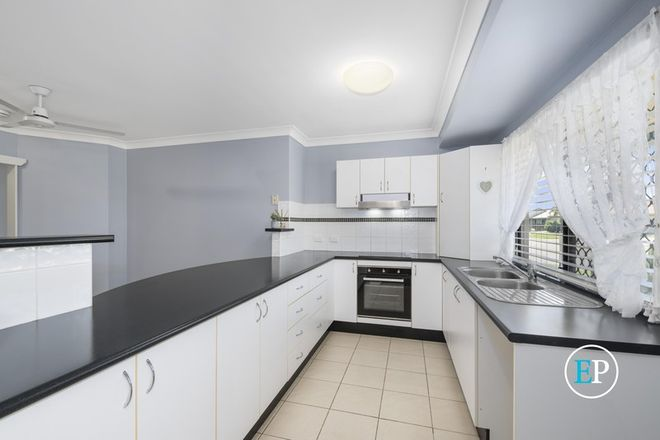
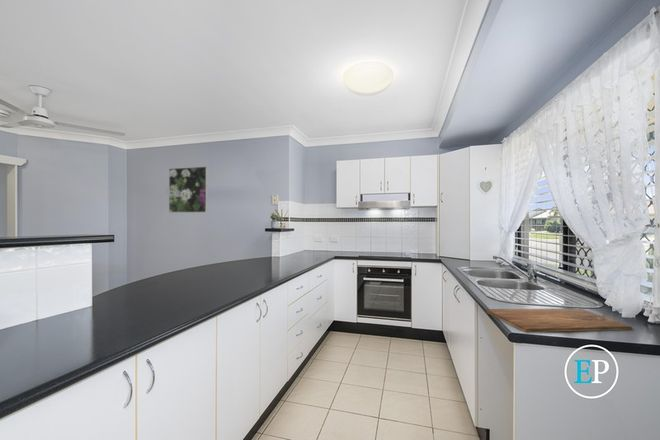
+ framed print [168,166,209,214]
+ cutting board [485,308,633,334]
